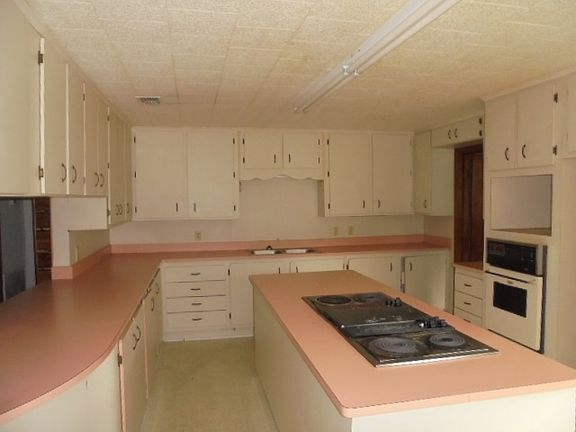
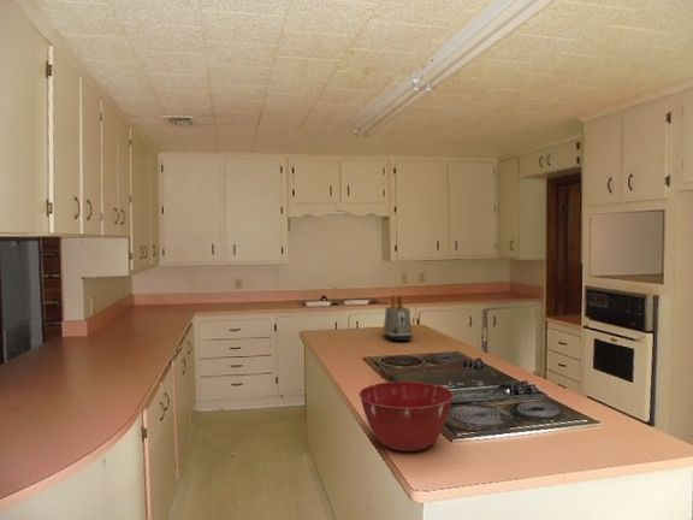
+ toaster [383,294,414,343]
+ mixing bowl [357,380,455,453]
